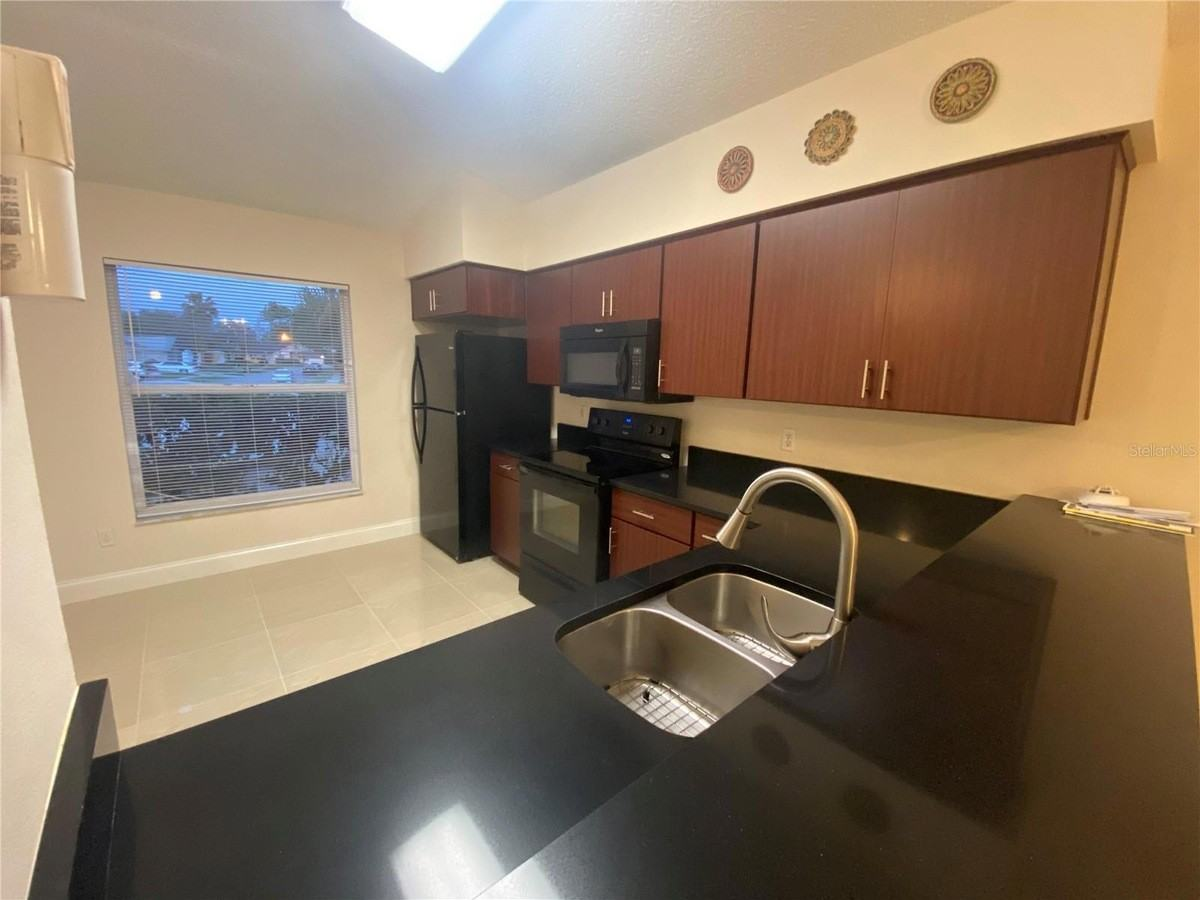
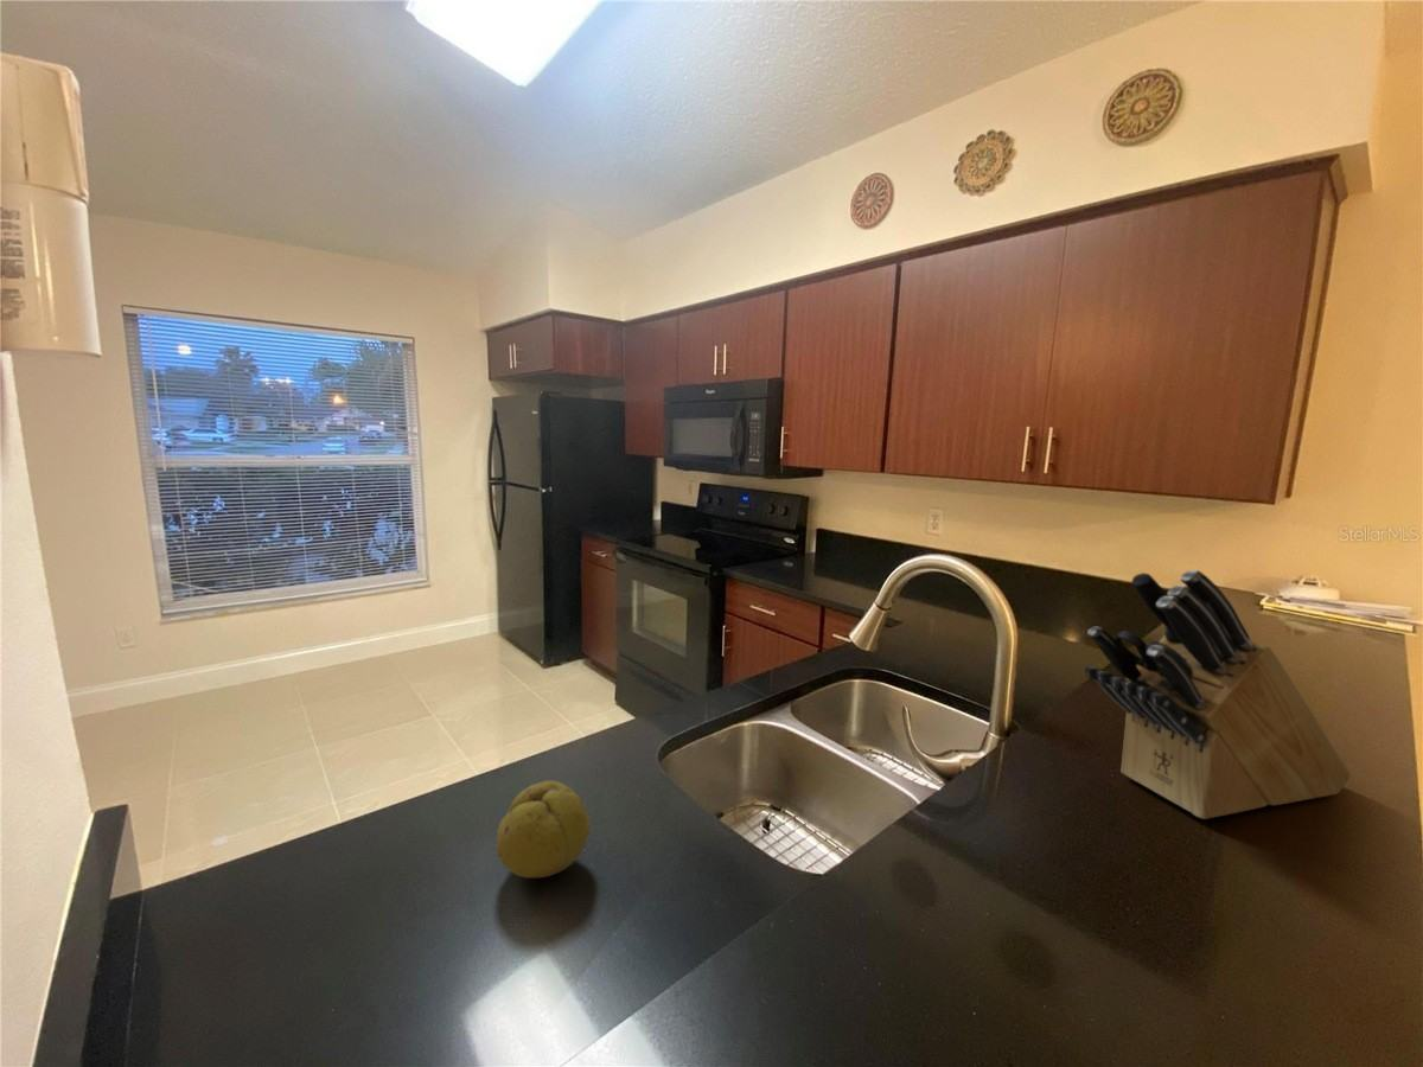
+ fruit [494,779,591,878]
+ knife block [1084,569,1352,820]
